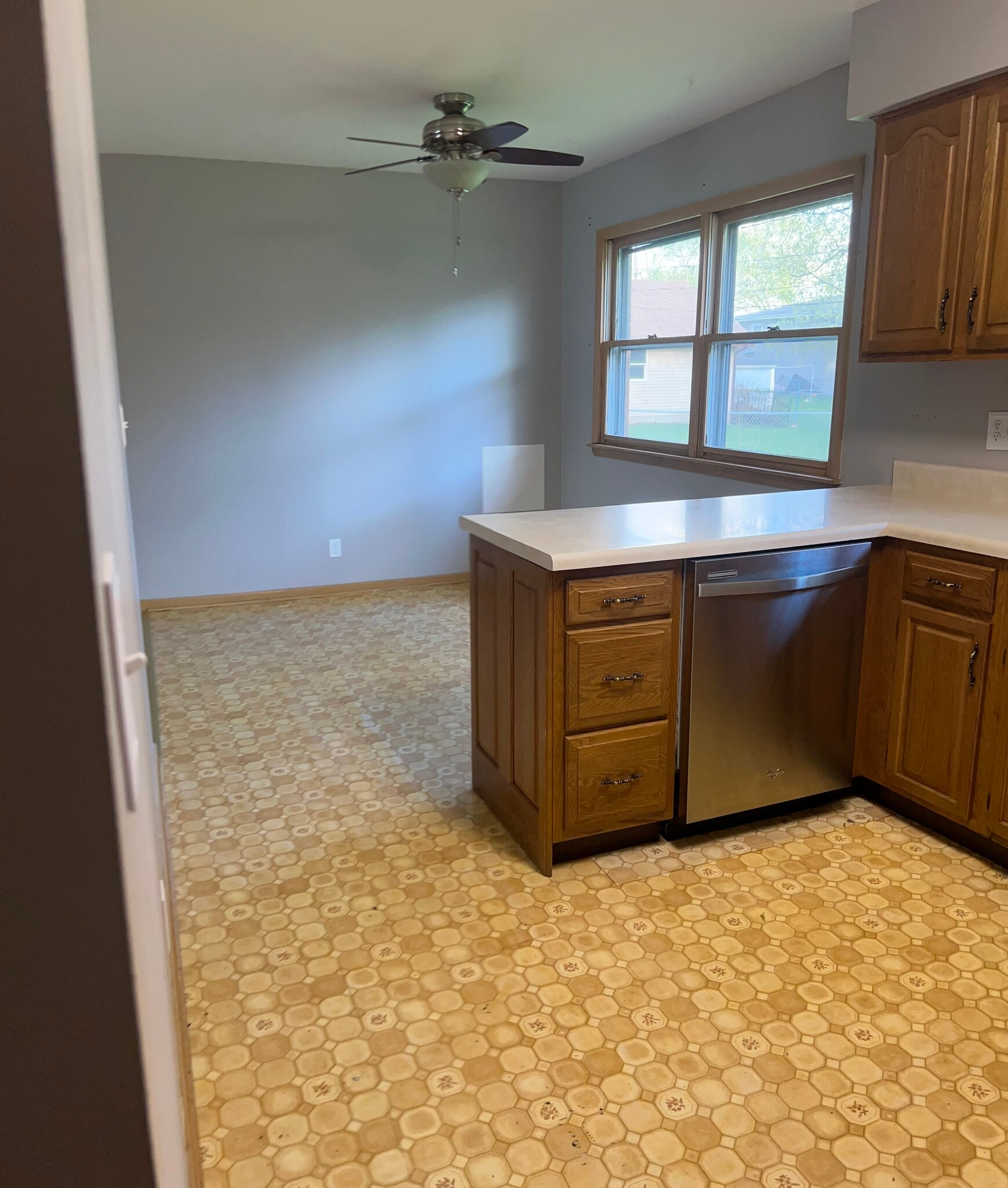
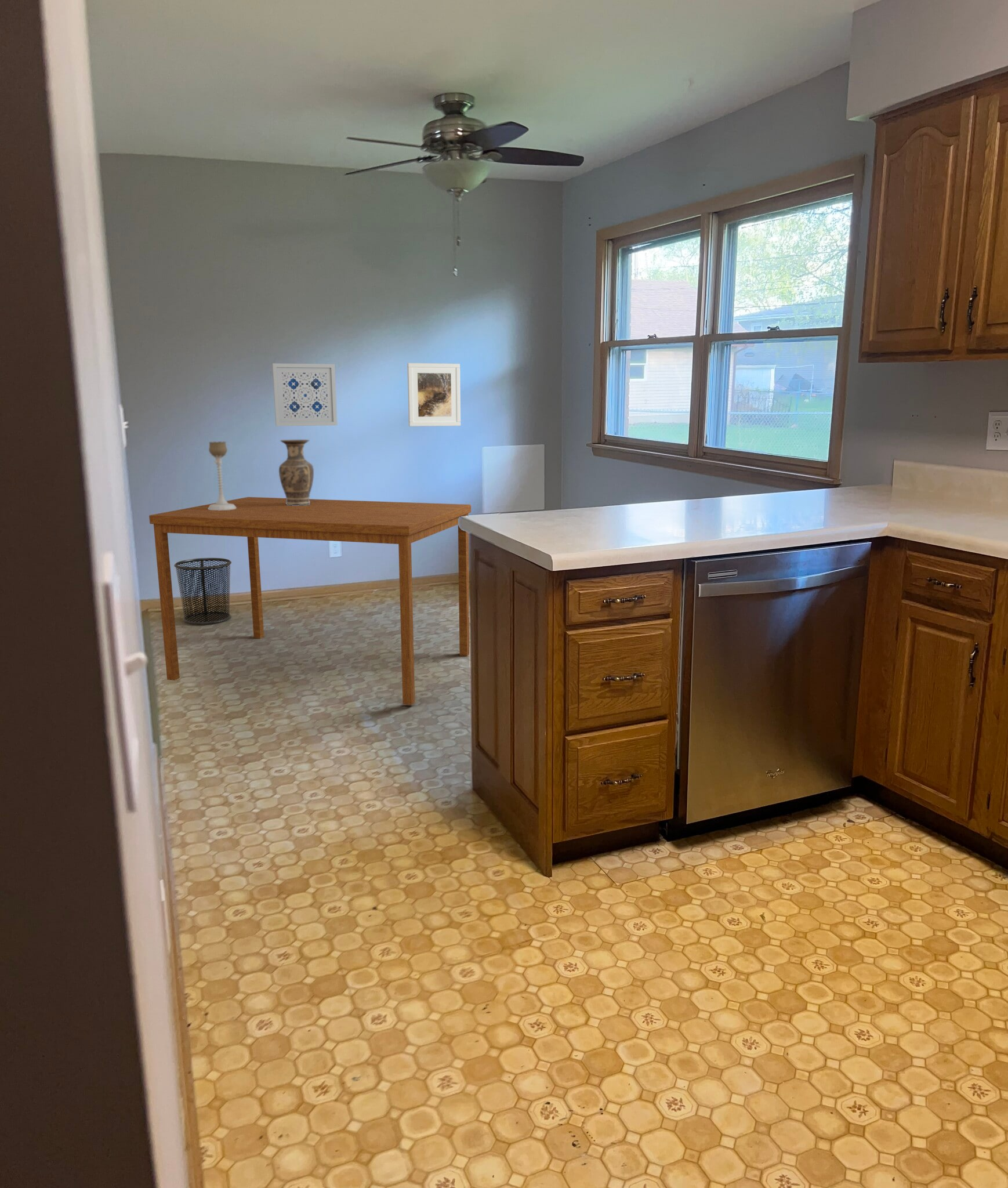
+ waste bin [173,557,232,625]
+ dining table [148,497,472,705]
+ candle holder [208,441,236,510]
+ vase [278,439,314,506]
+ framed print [407,363,461,427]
+ wall art [272,363,338,426]
